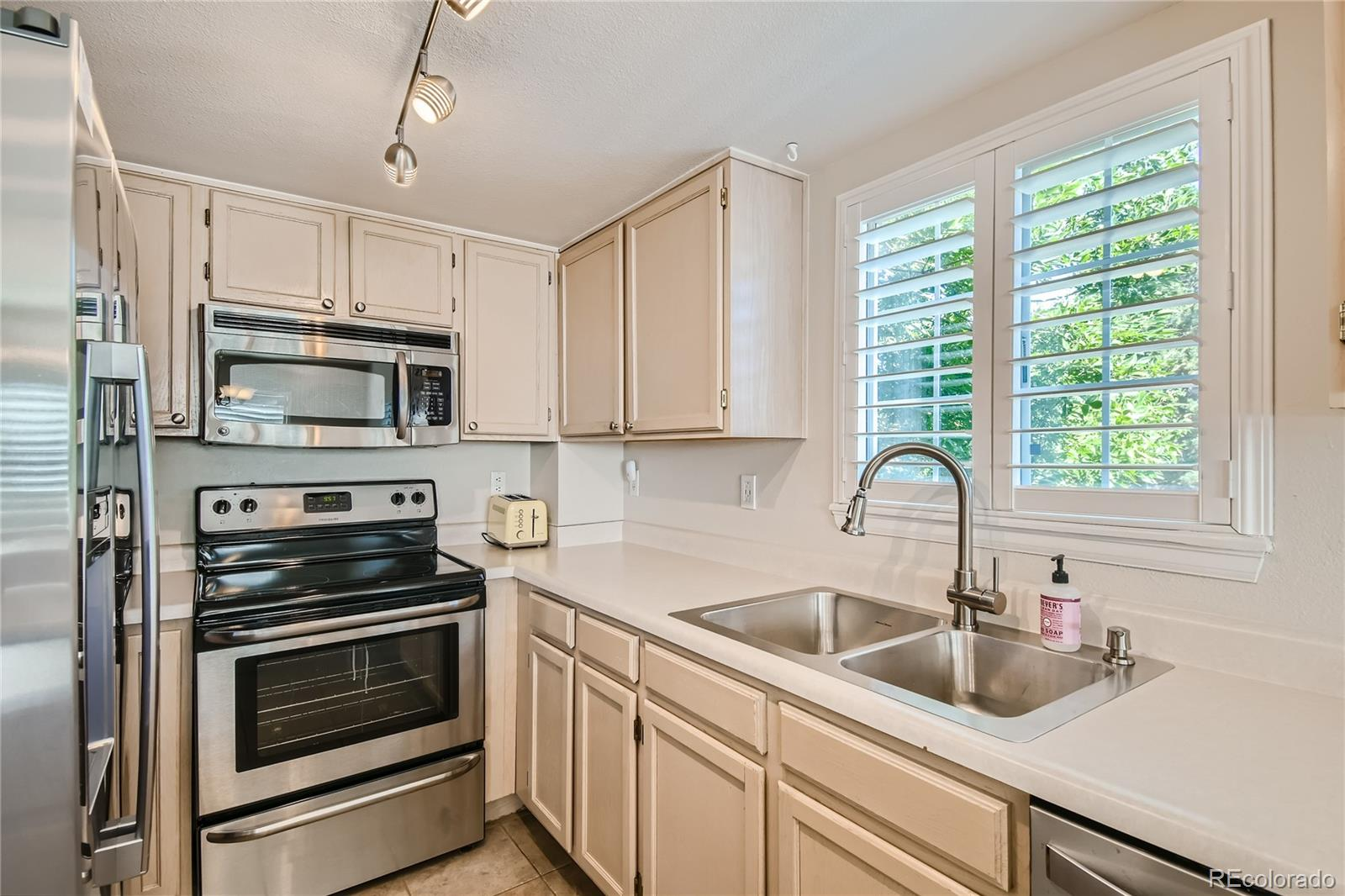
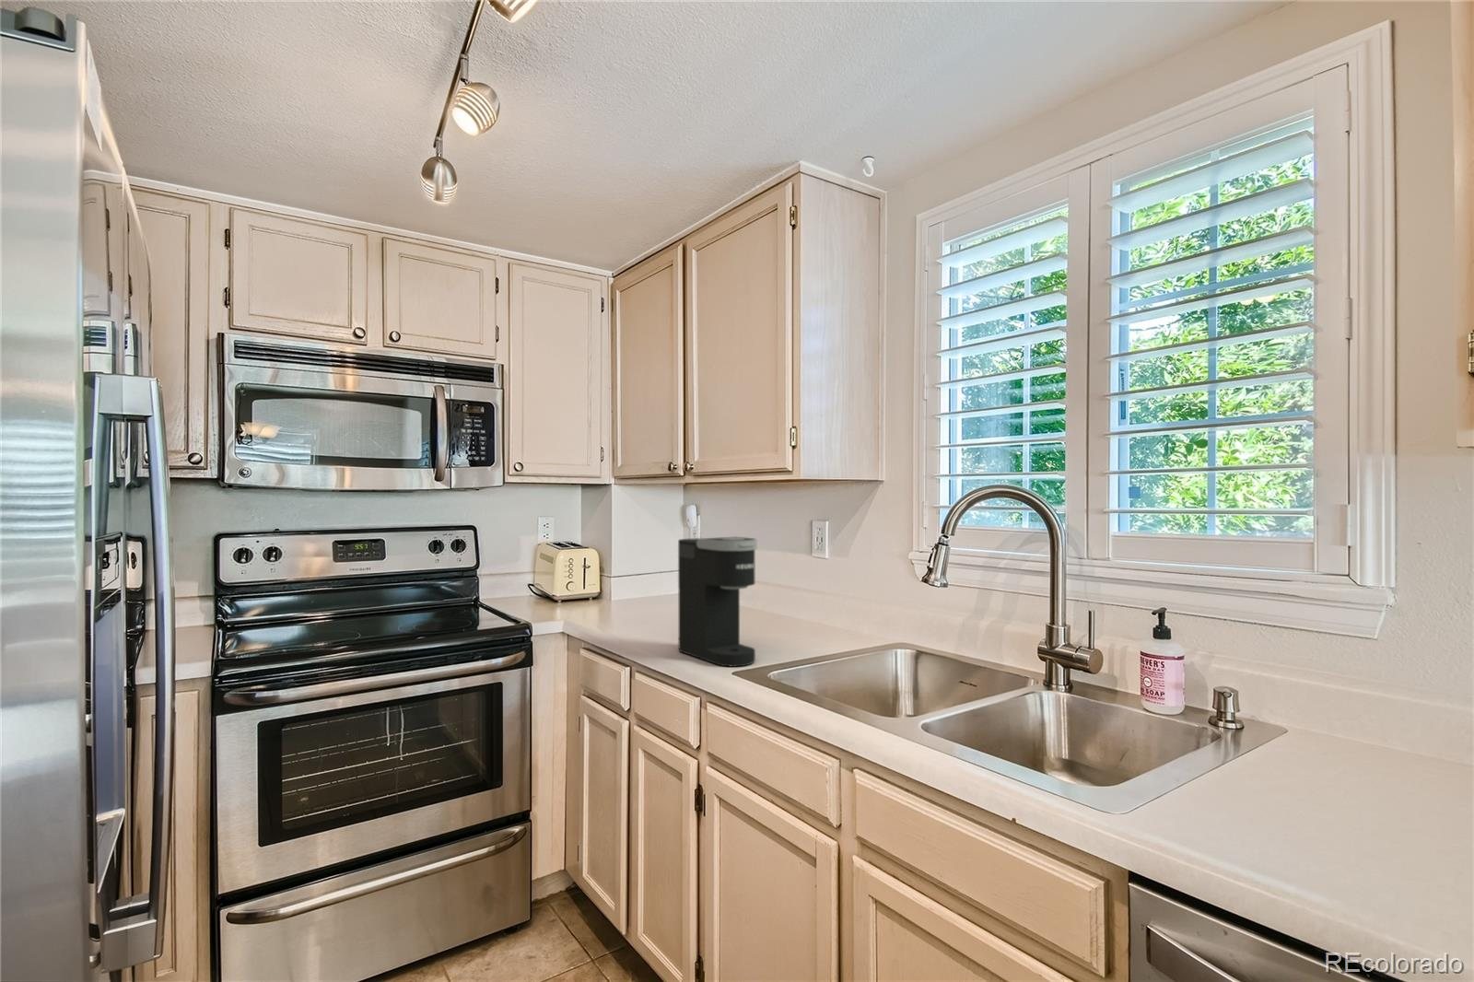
+ coffee maker [677,536,758,667]
